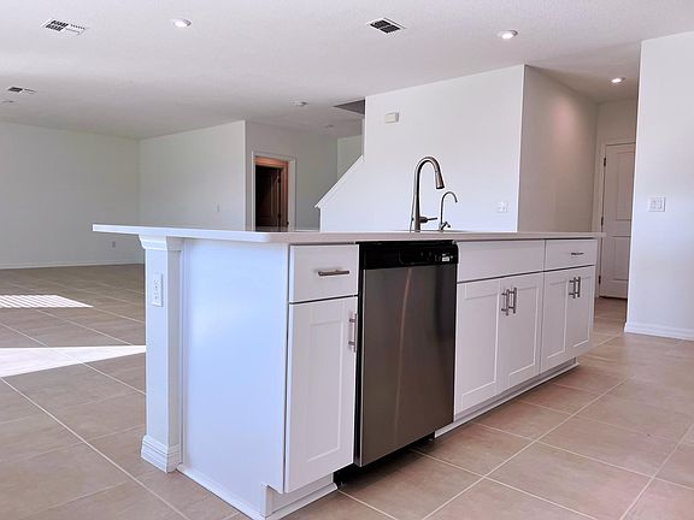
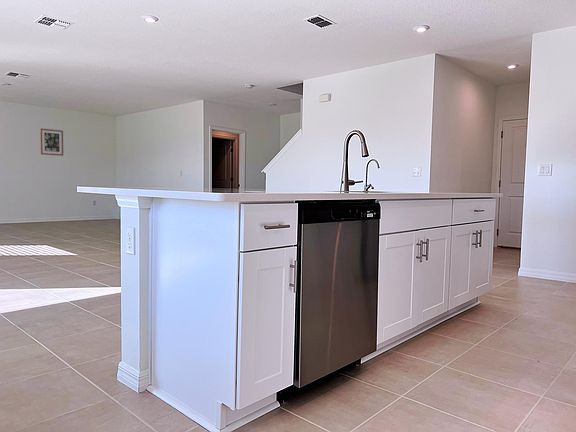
+ wall art [39,127,64,157]
